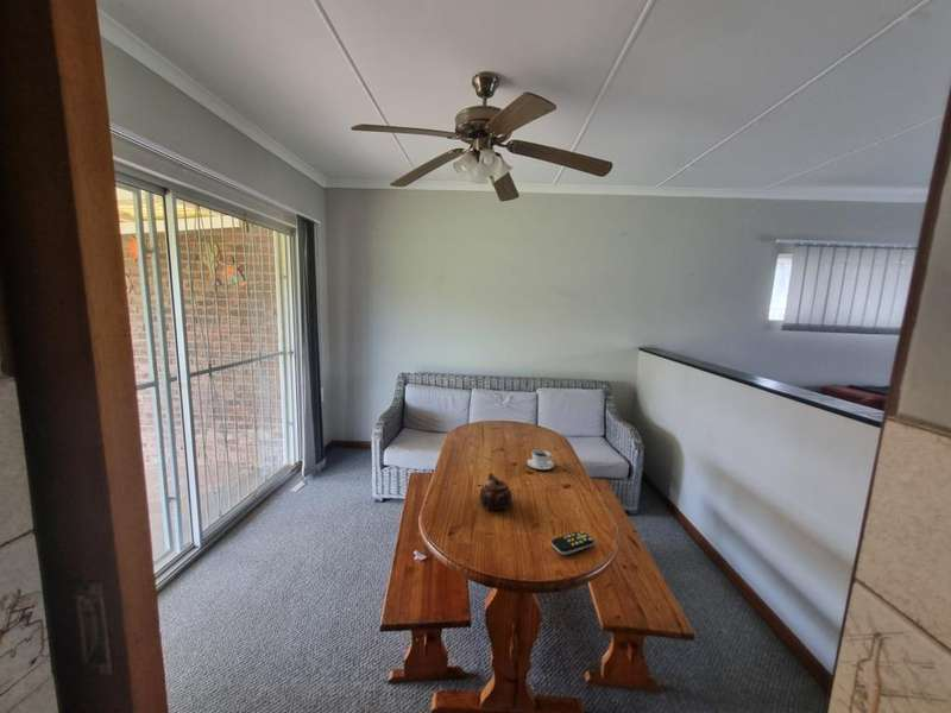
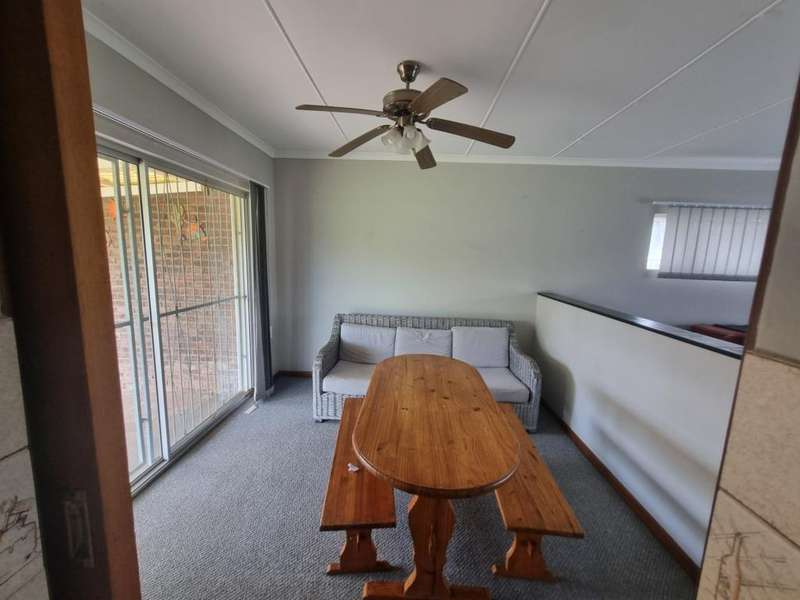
- remote control [550,530,594,556]
- teapot [478,472,512,511]
- teacup [525,448,555,471]
